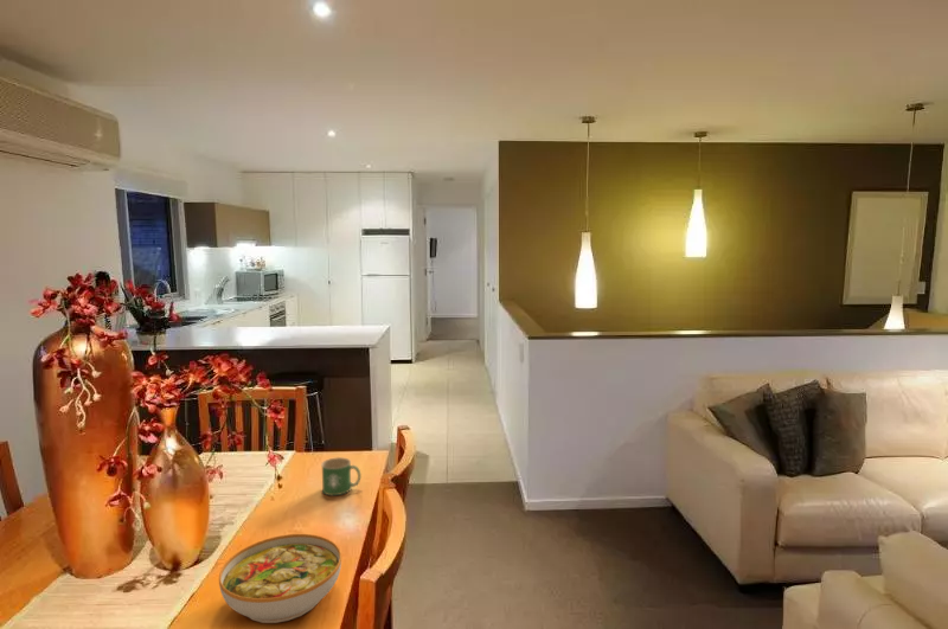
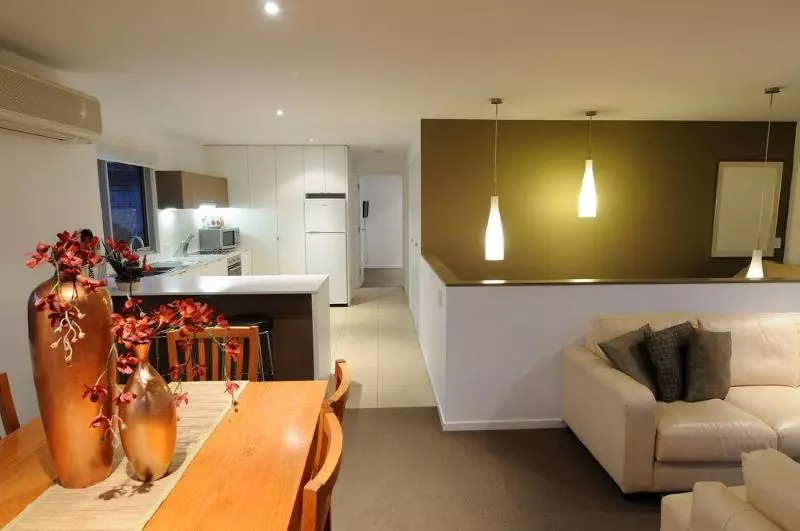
- bowl [218,533,342,624]
- mug [320,456,363,496]
